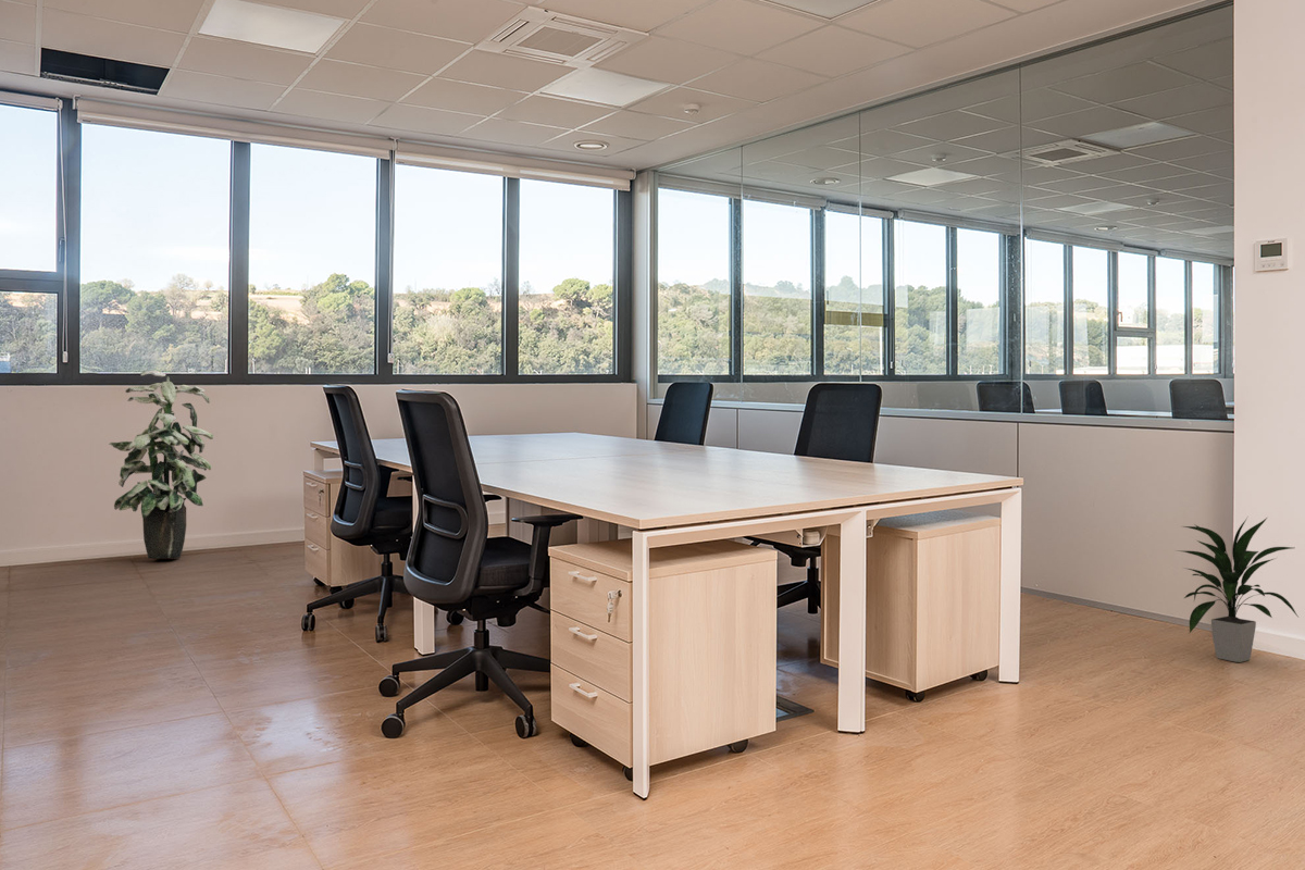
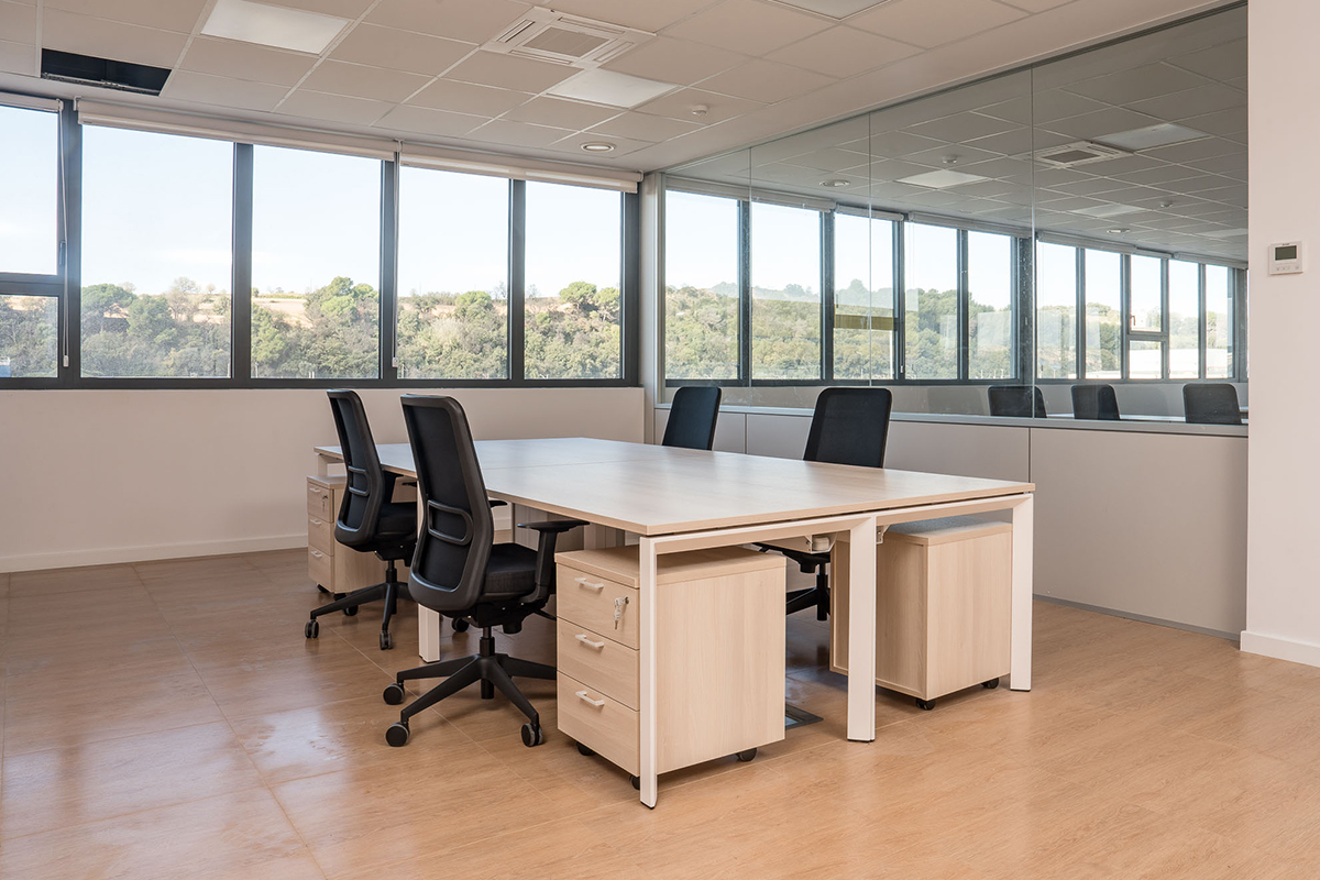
- indoor plant [108,370,214,560]
- indoor plant [1176,517,1298,663]
